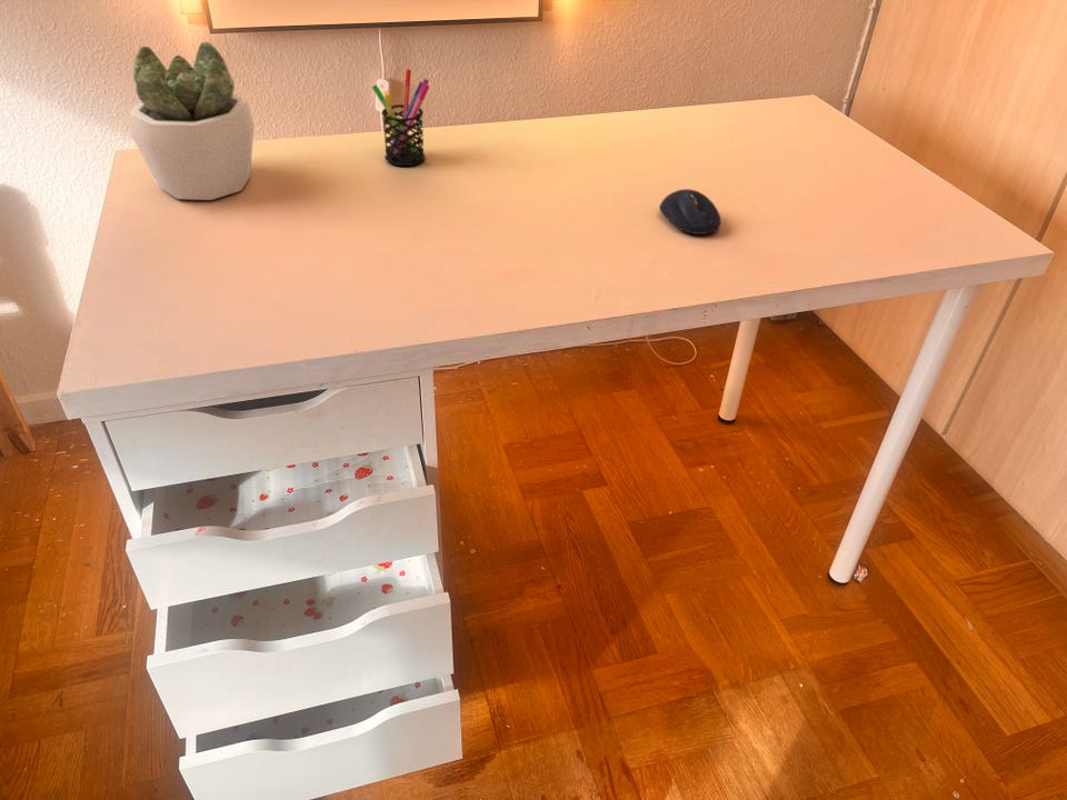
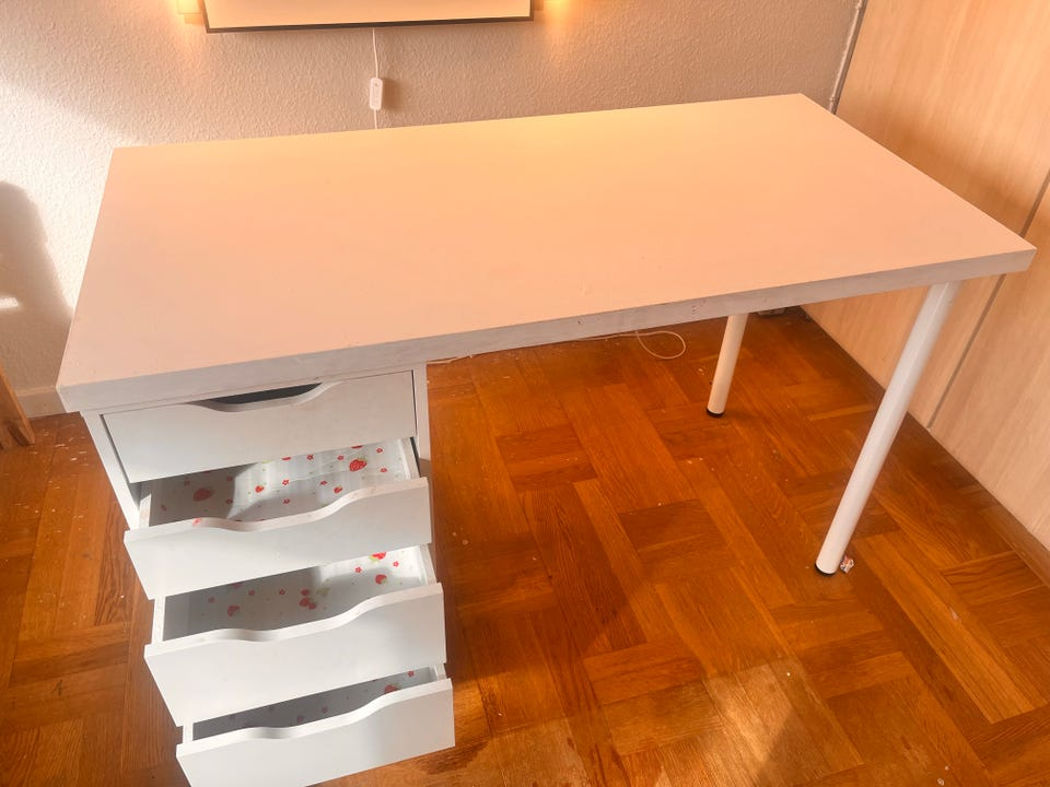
- computer mouse [659,188,722,236]
- pen holder [371,68,430,167]
- succulent plant [128,41,256,201]
